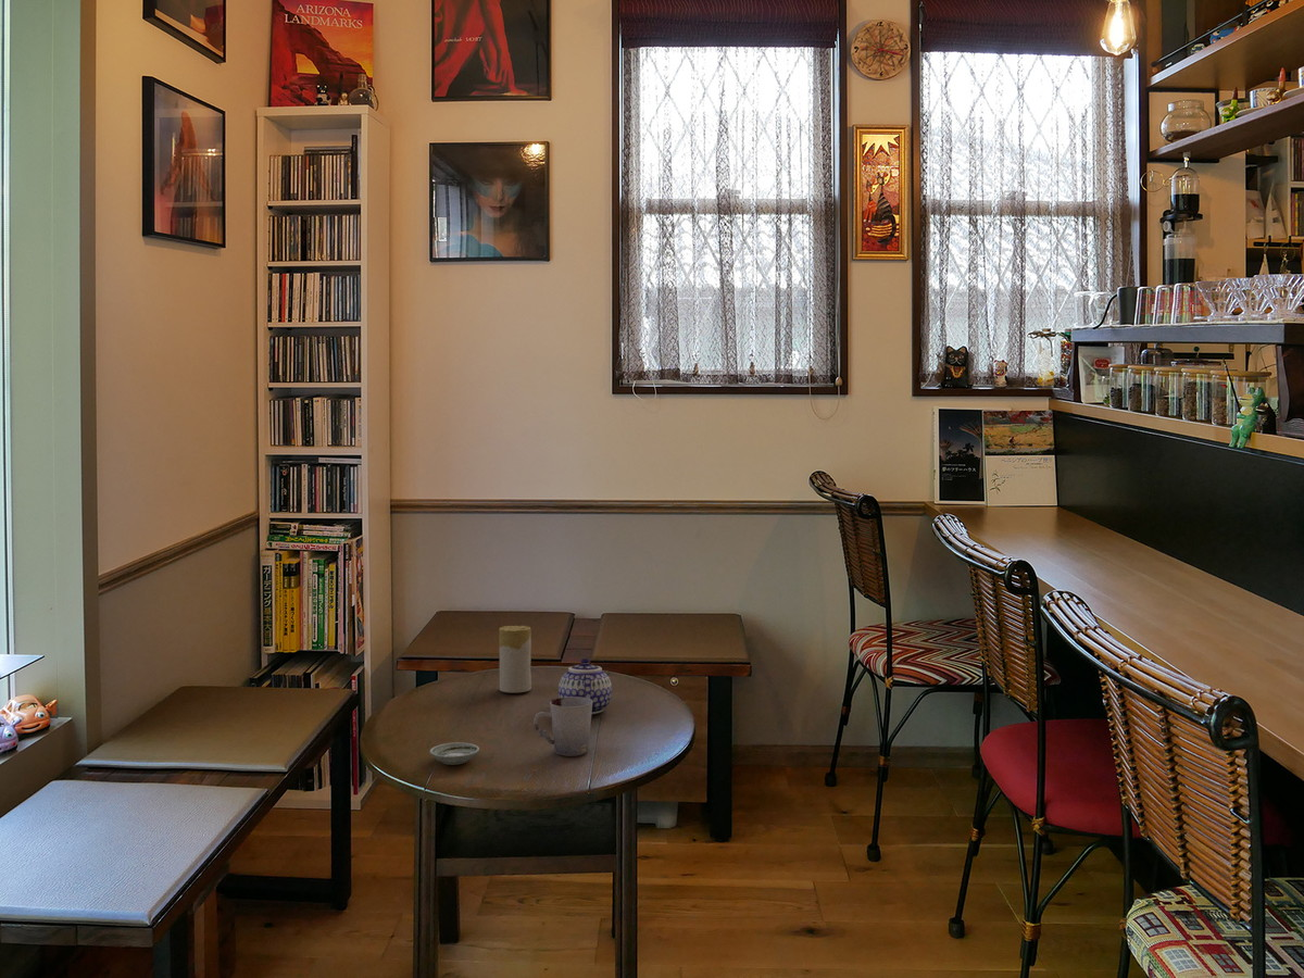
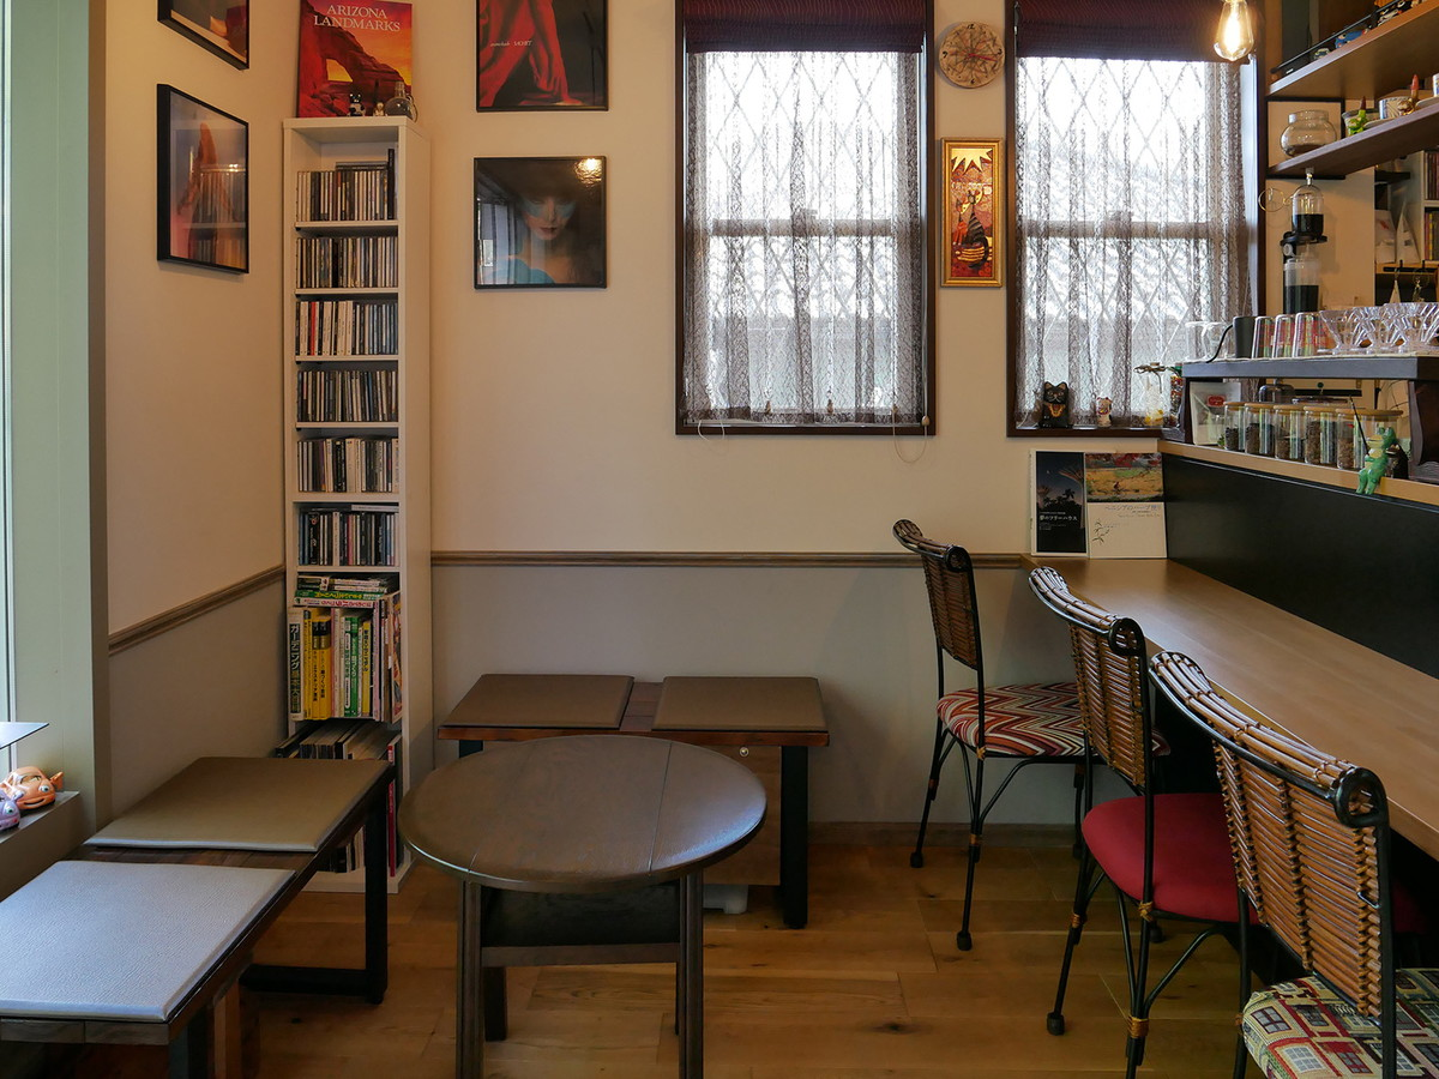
- teapot [557,657,613,715]
- cup [532,697,593,757]
- candle [498,625,532,693]
- saucer [429,741,480,766]
